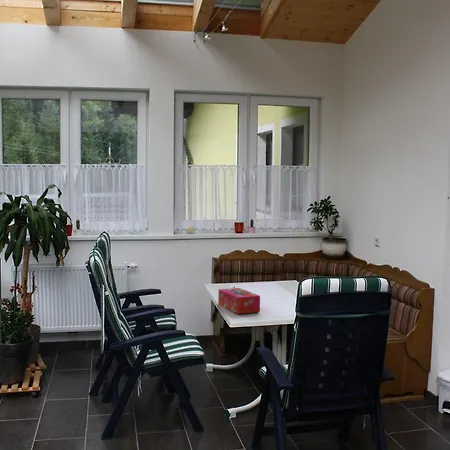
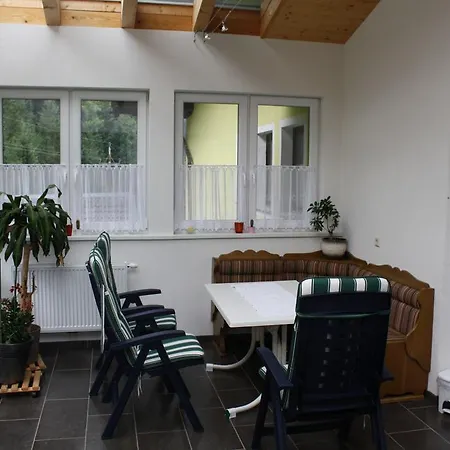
- tissue box [217,287,261,315]
